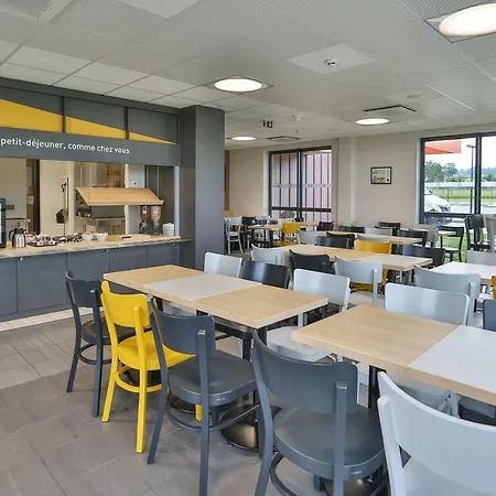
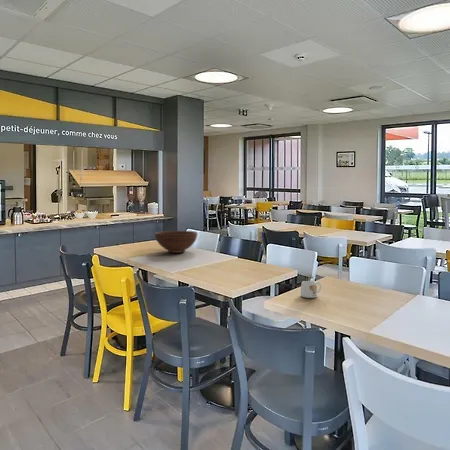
+ mug [299,280,322,299]
+ fruit bowl [154,230,199,254]
